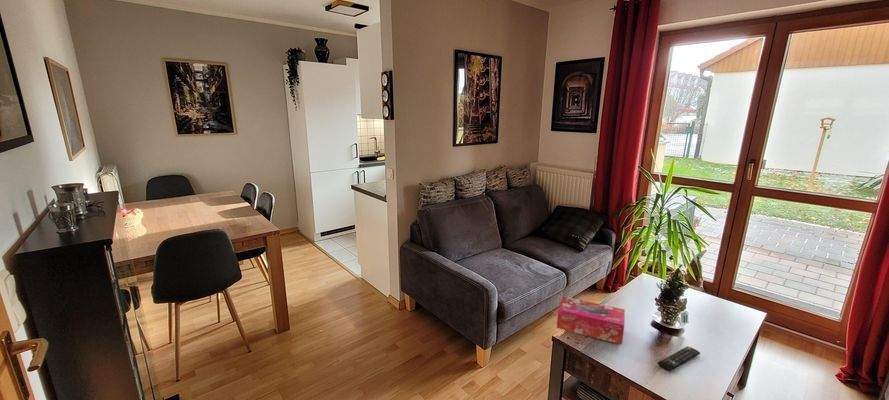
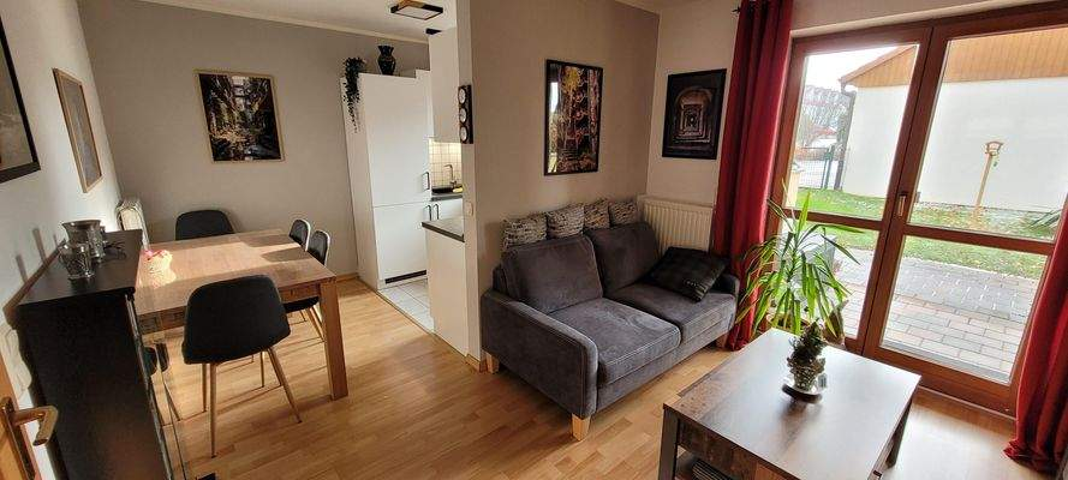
- tissue box [556,296,626,345]
- remote control [657,345,701,372]
